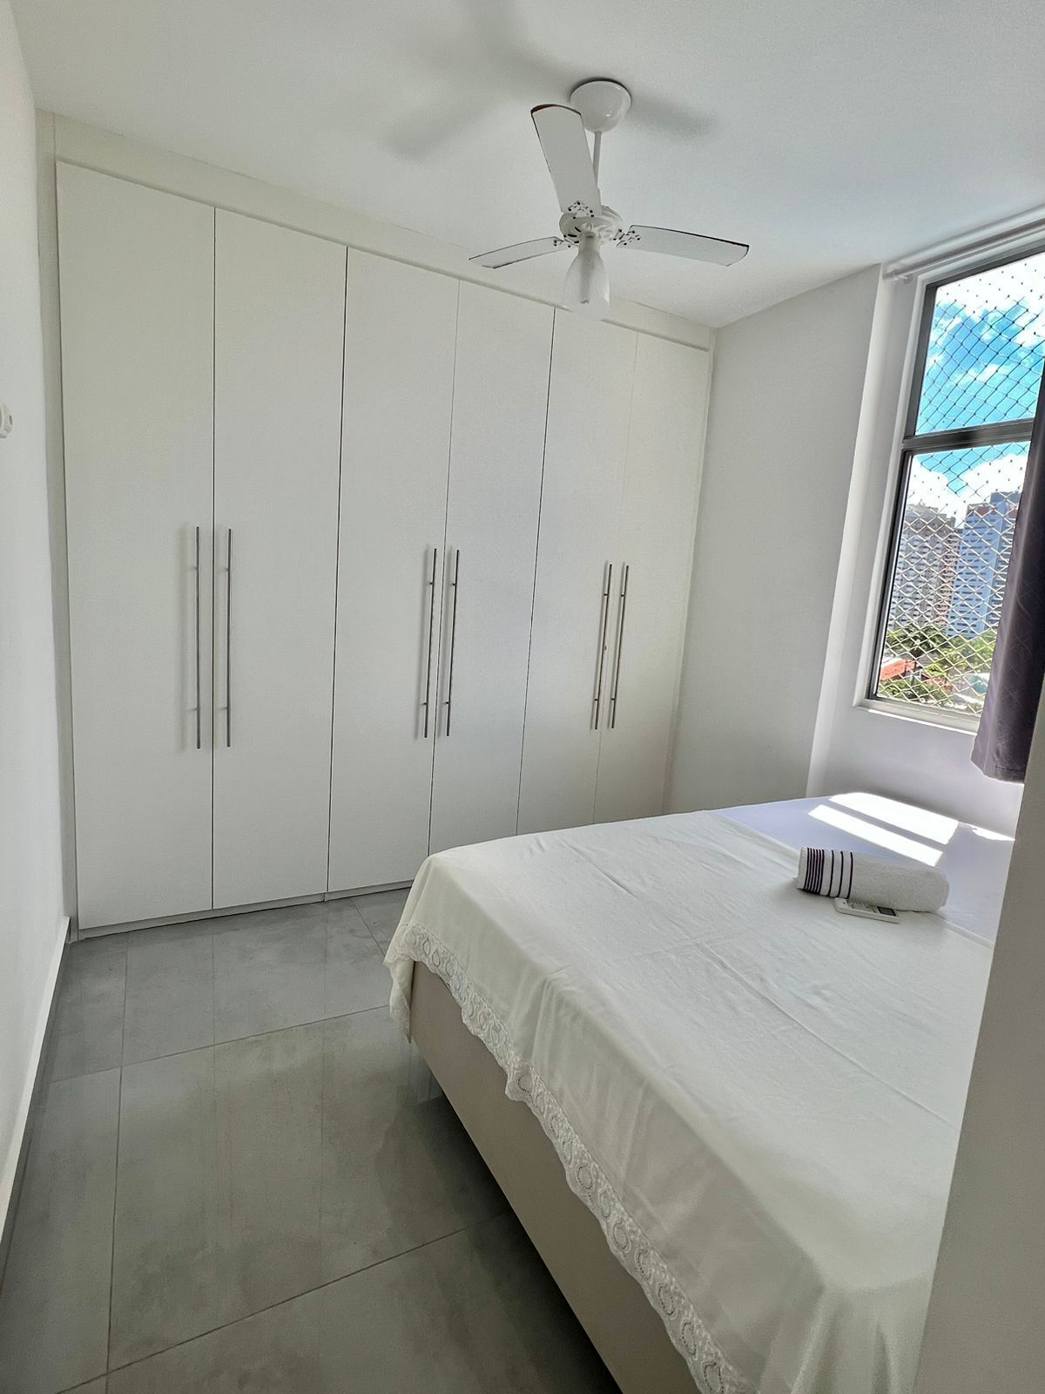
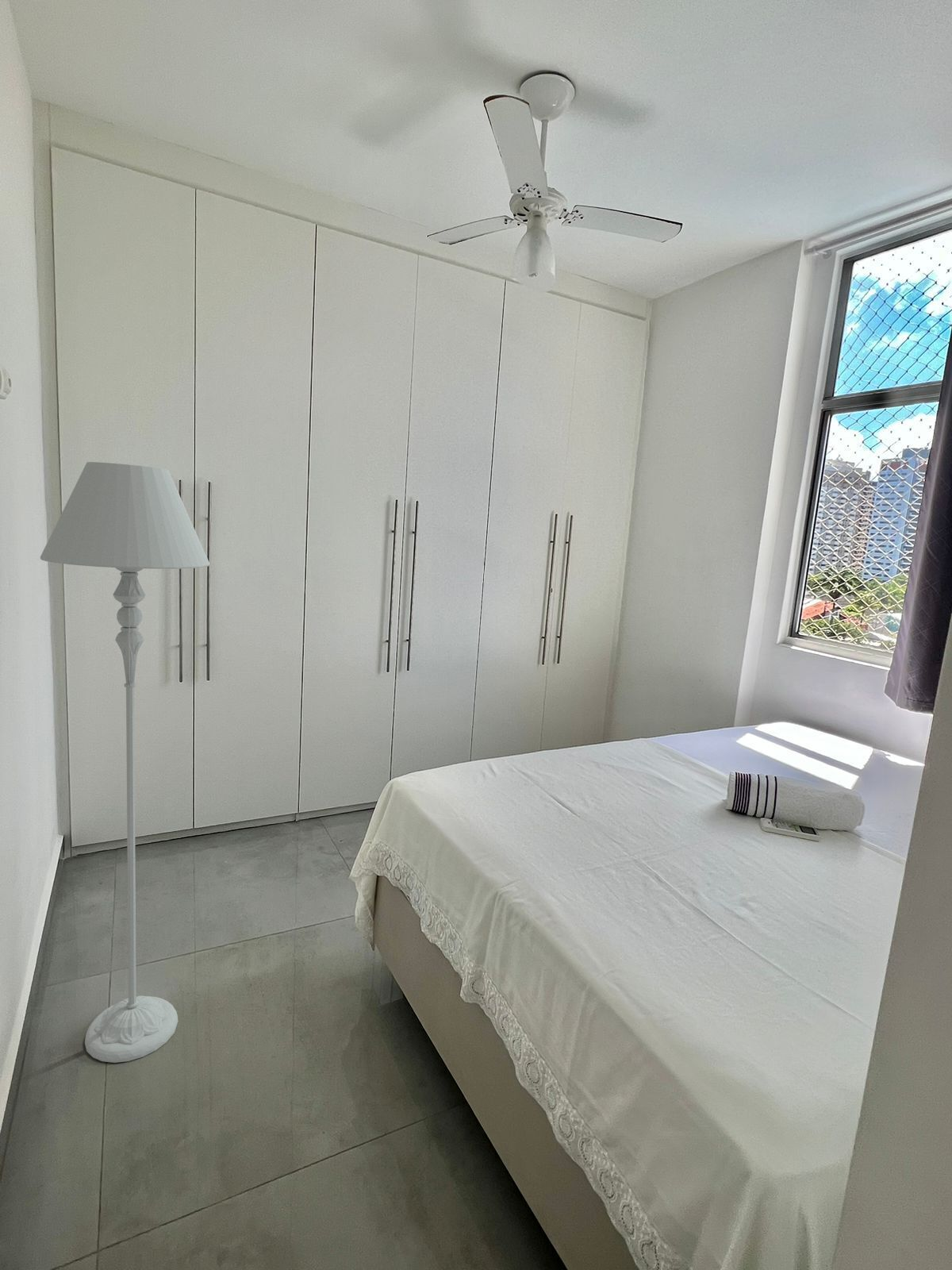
+ floor lamp [40,461,210,1064]
